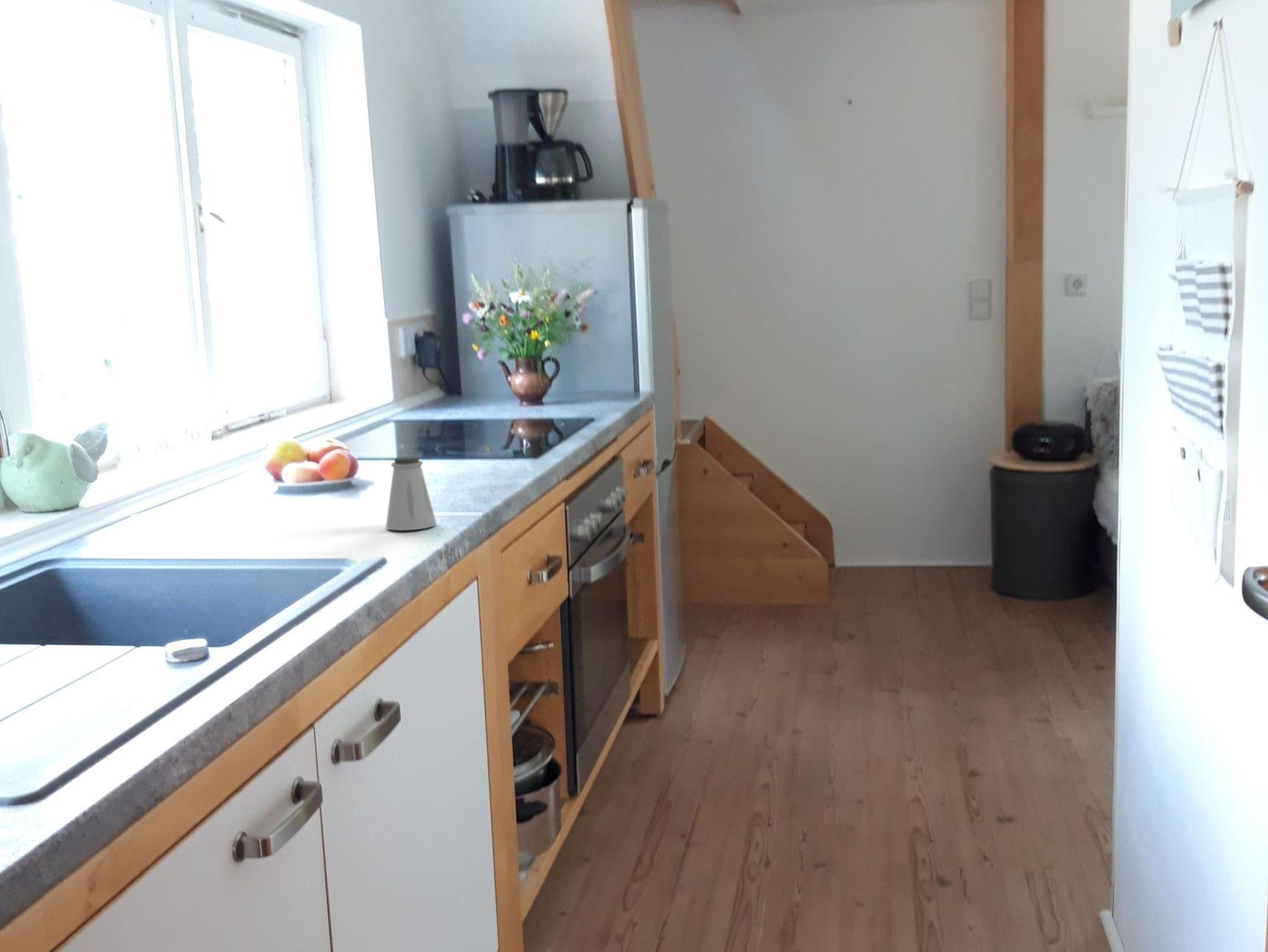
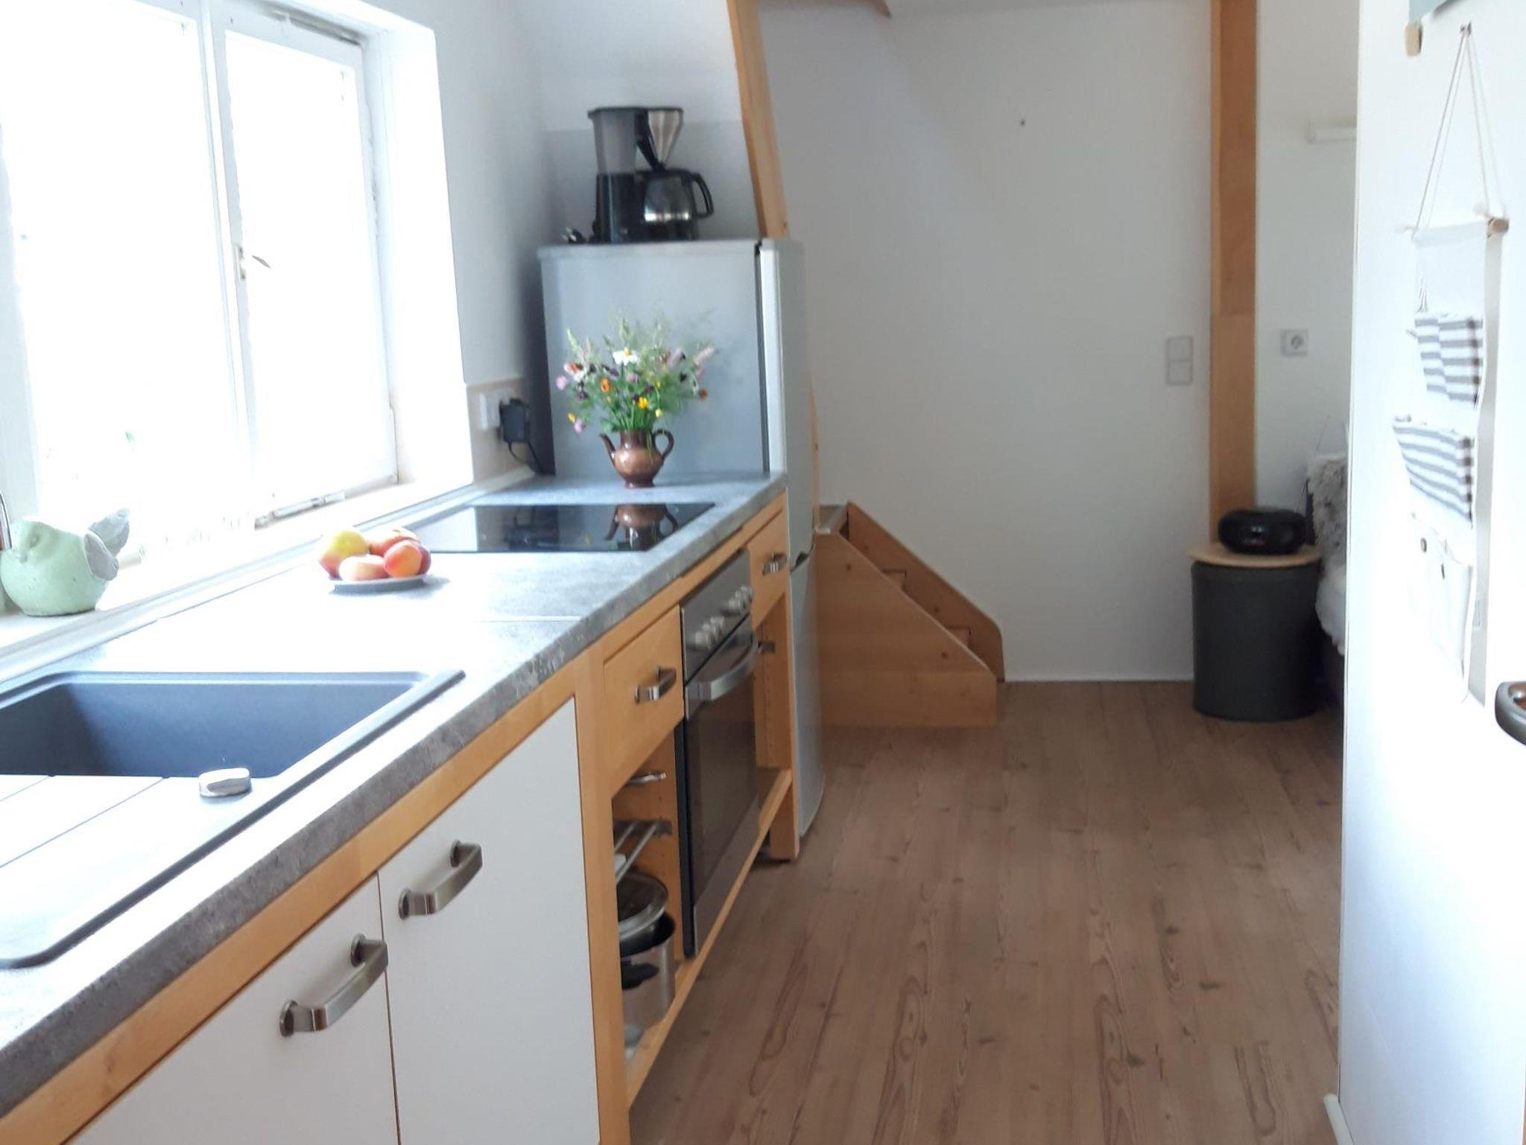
- saltshaker [385,456,437,531]
